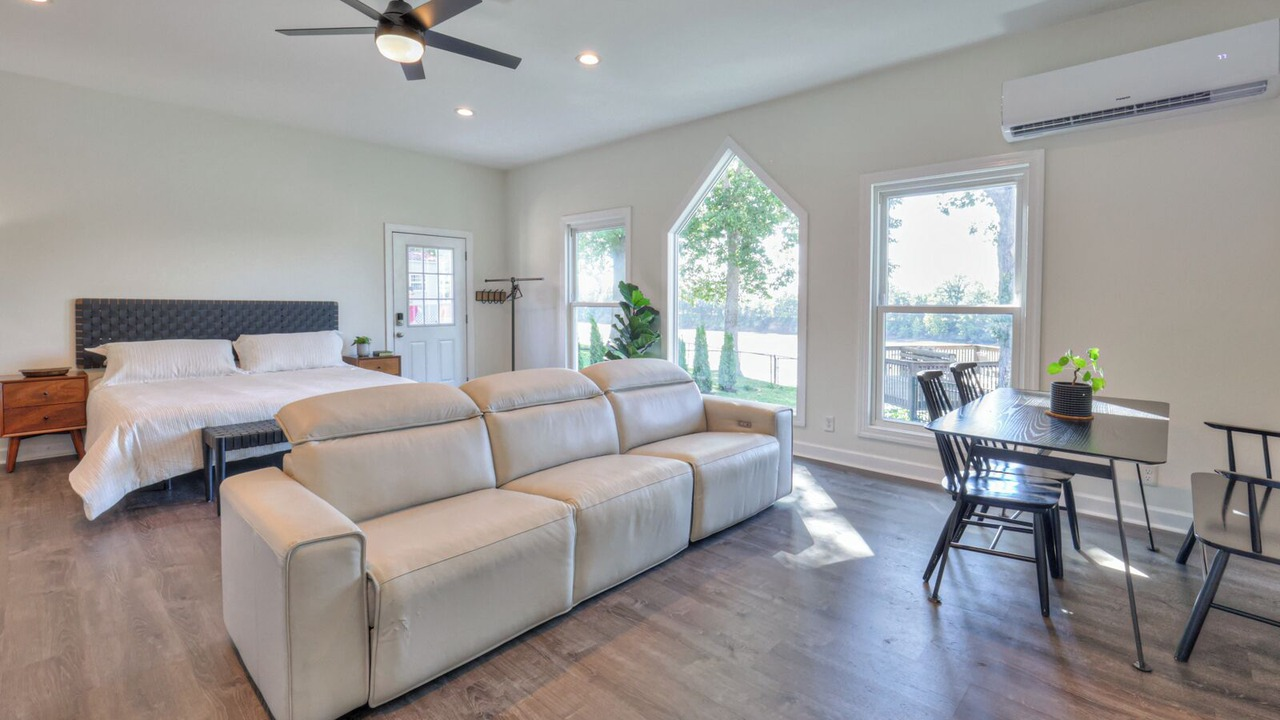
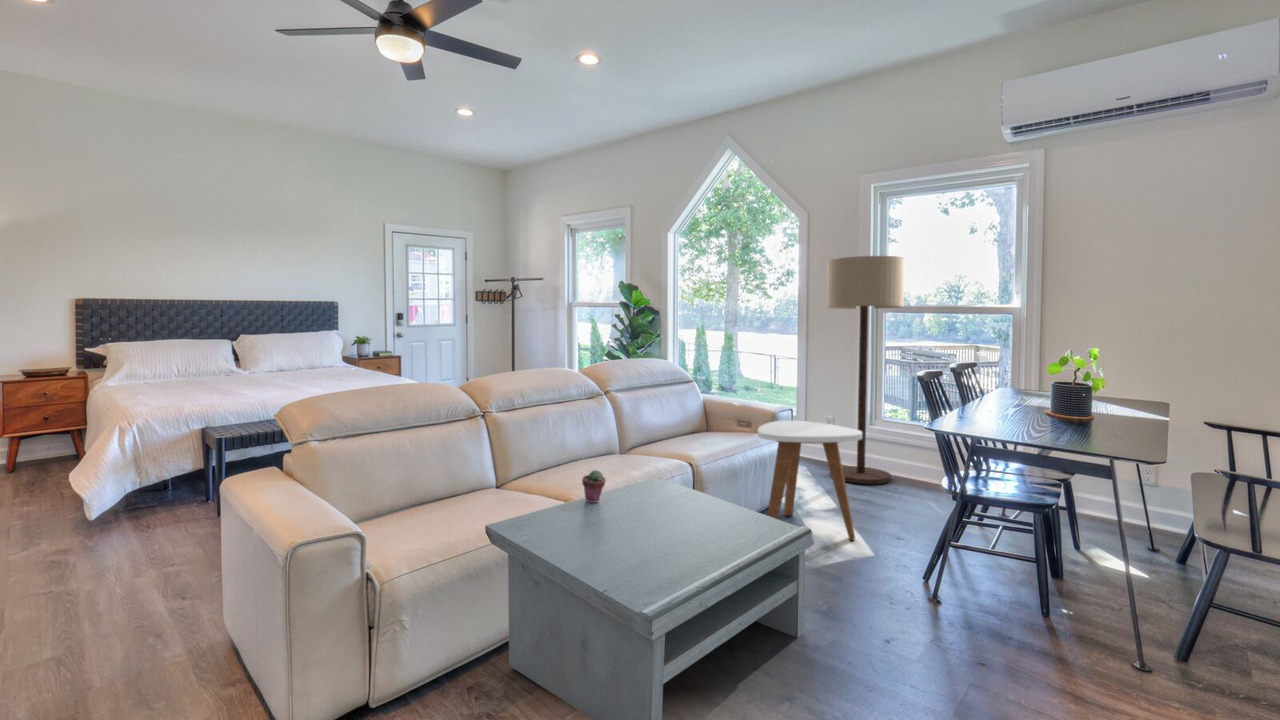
+ floor lamp [826,255,906,485]
+ coffee table [484,476,813,720]
+ potted succulent [581,469,607,502]
+ side table [757,420,862,541]
